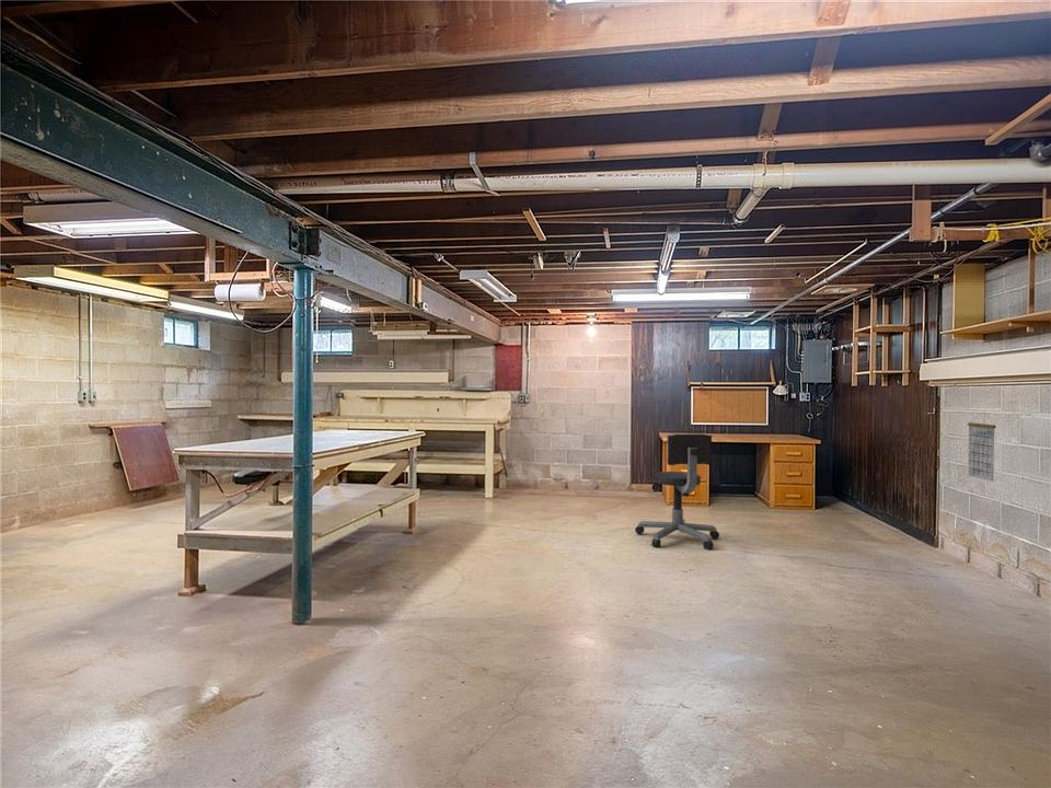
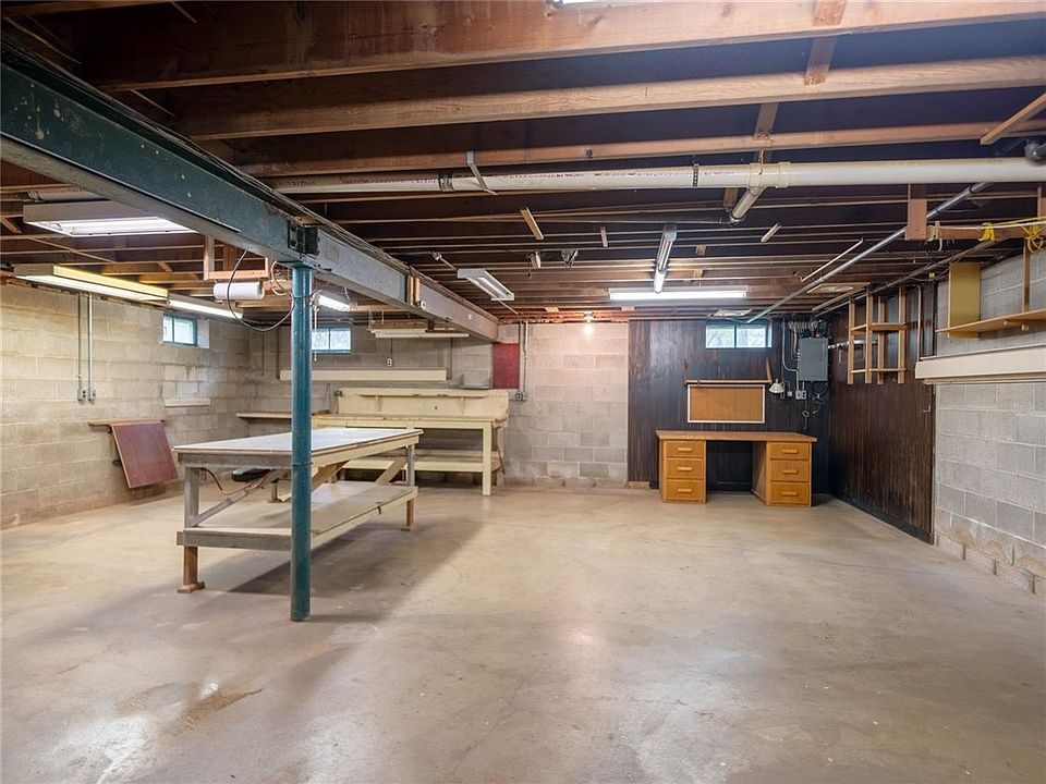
- calendar [967,413,997,483]
- office chair [634,433,720,551]
